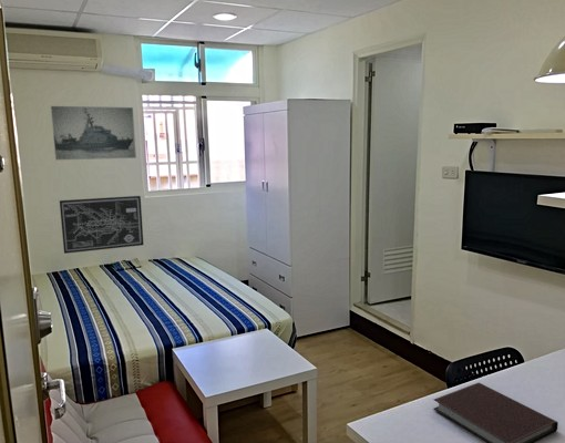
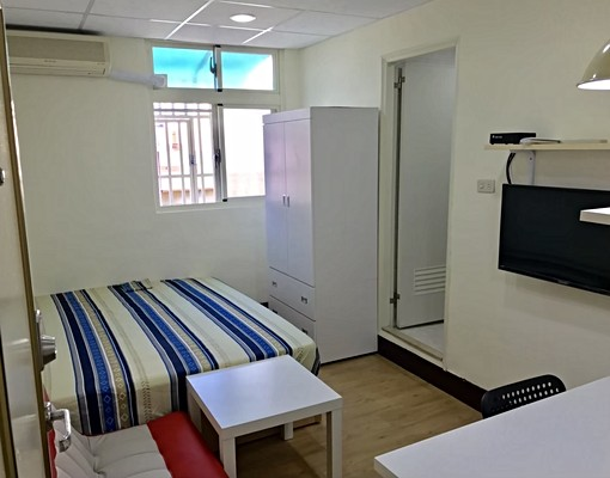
- wall art [59,195,144,255]
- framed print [50,104,137,162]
- notebook [432,382,559,443]
